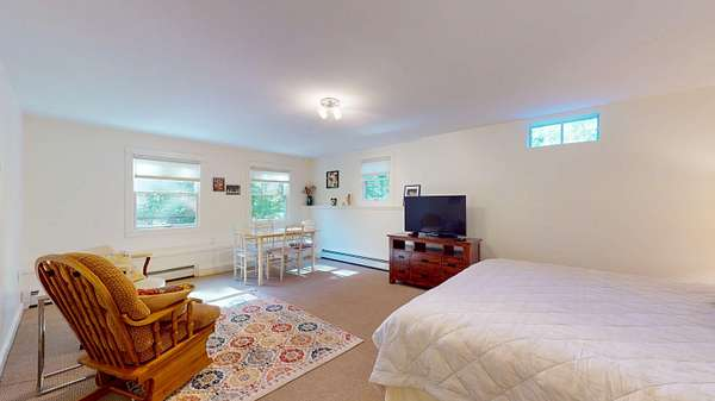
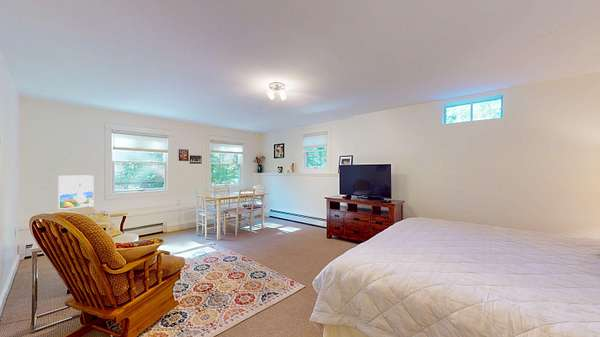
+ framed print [58,174,95,210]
